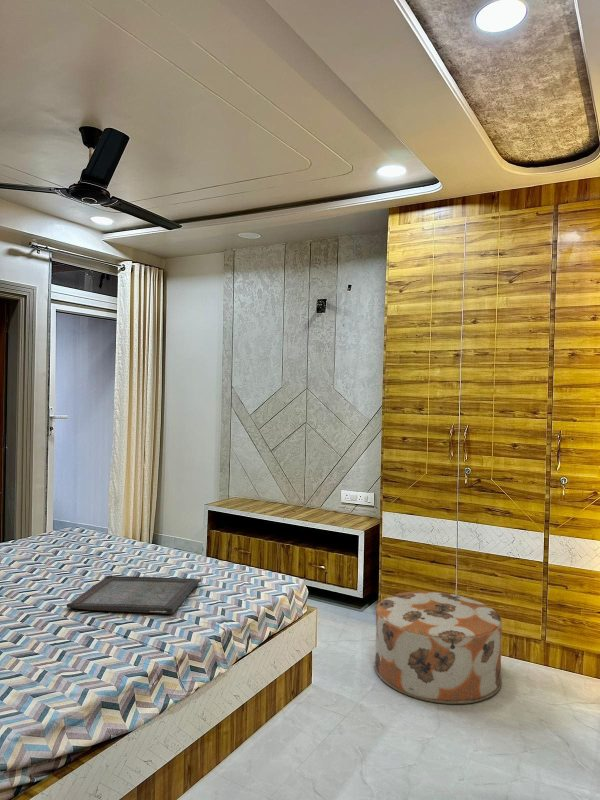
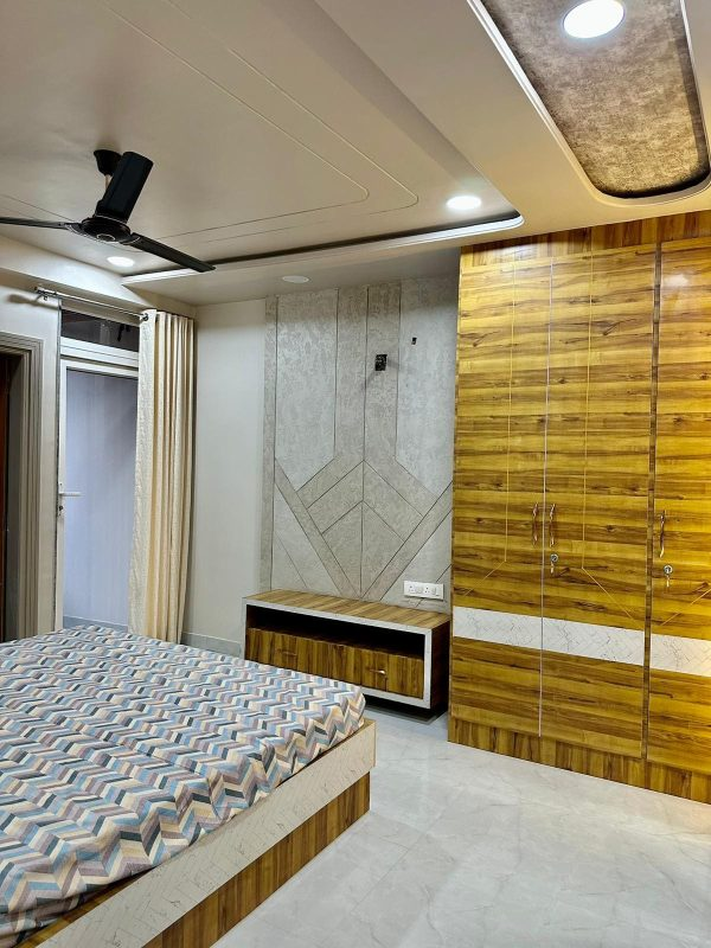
- ottoman [373,590,503,705]
- serving tray [66,574,202,615]
